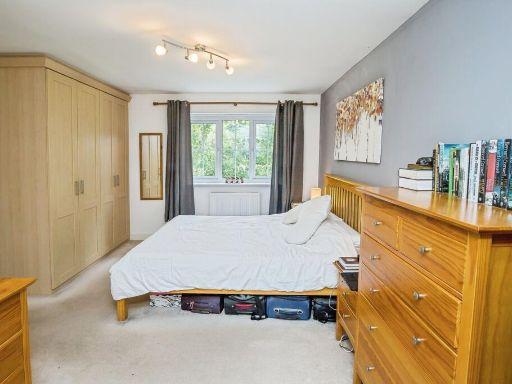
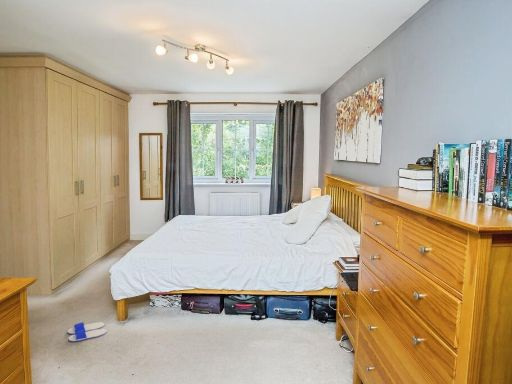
+ flip-flop [67,321,108,343]
